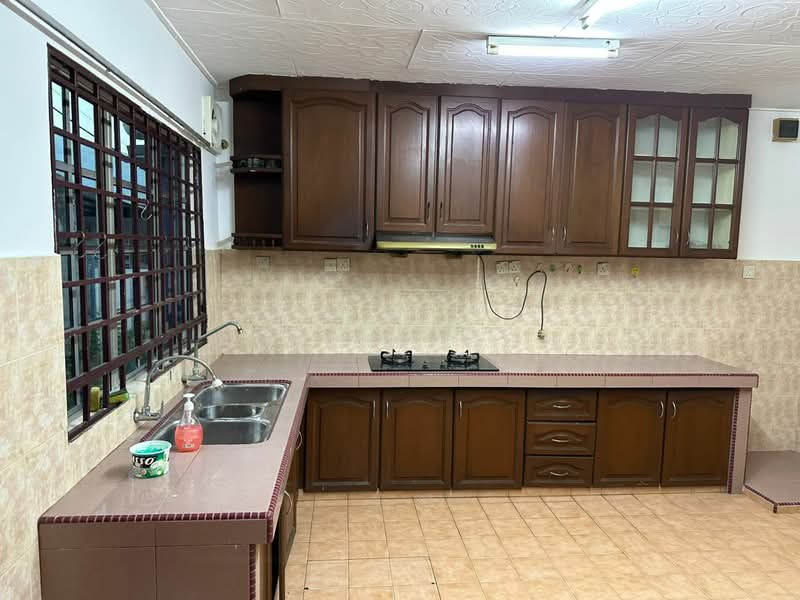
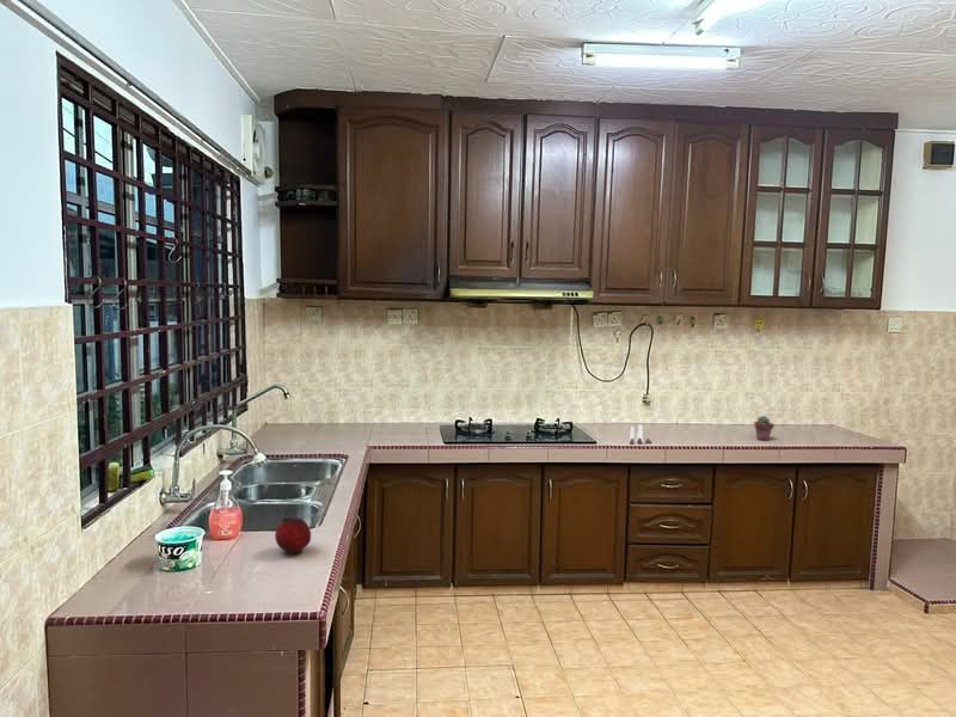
+ fruit [274,516,312,554]
+ salt and pepper shaker set [627,424,652,446]
+ potted succulent [753,415,776,441]
